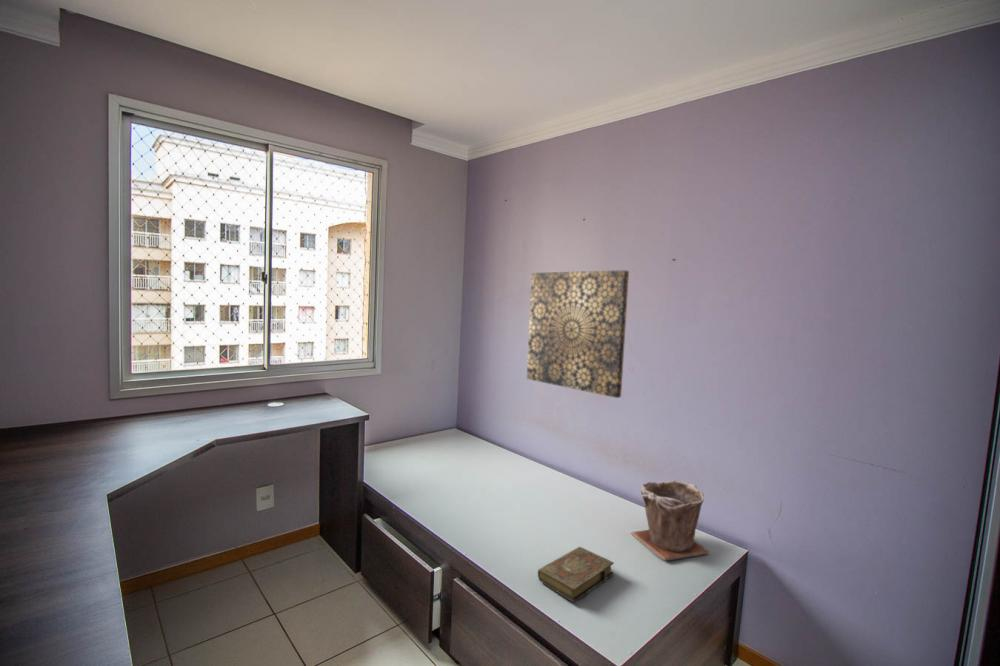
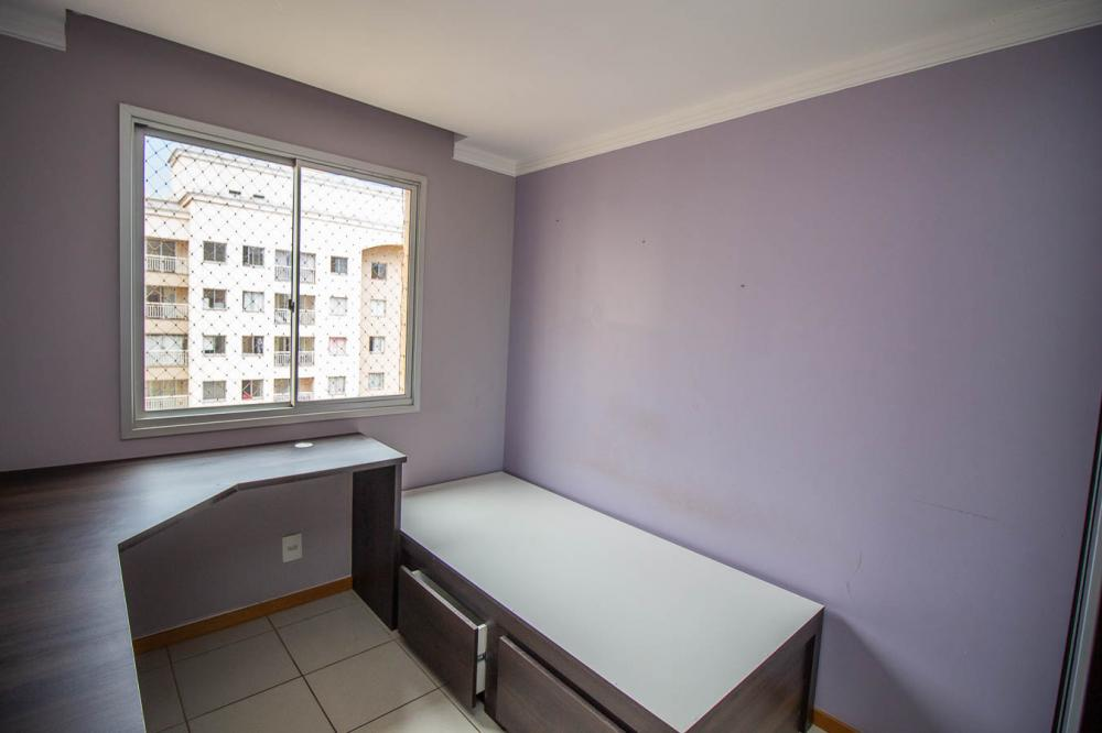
- wall art [526,269,630,399]
- book [537,546,615,604]
- plant pot [630,479,711,562]
